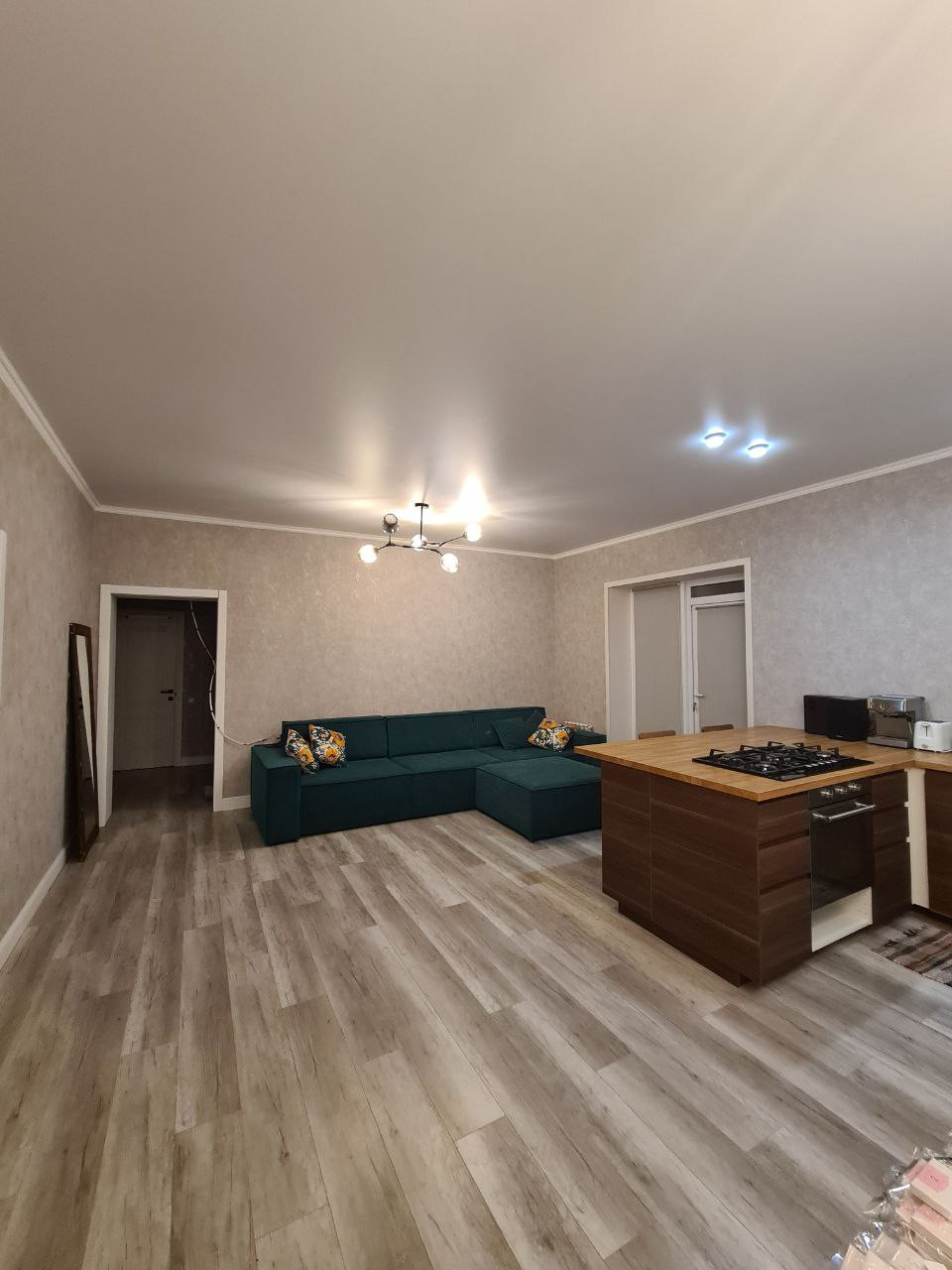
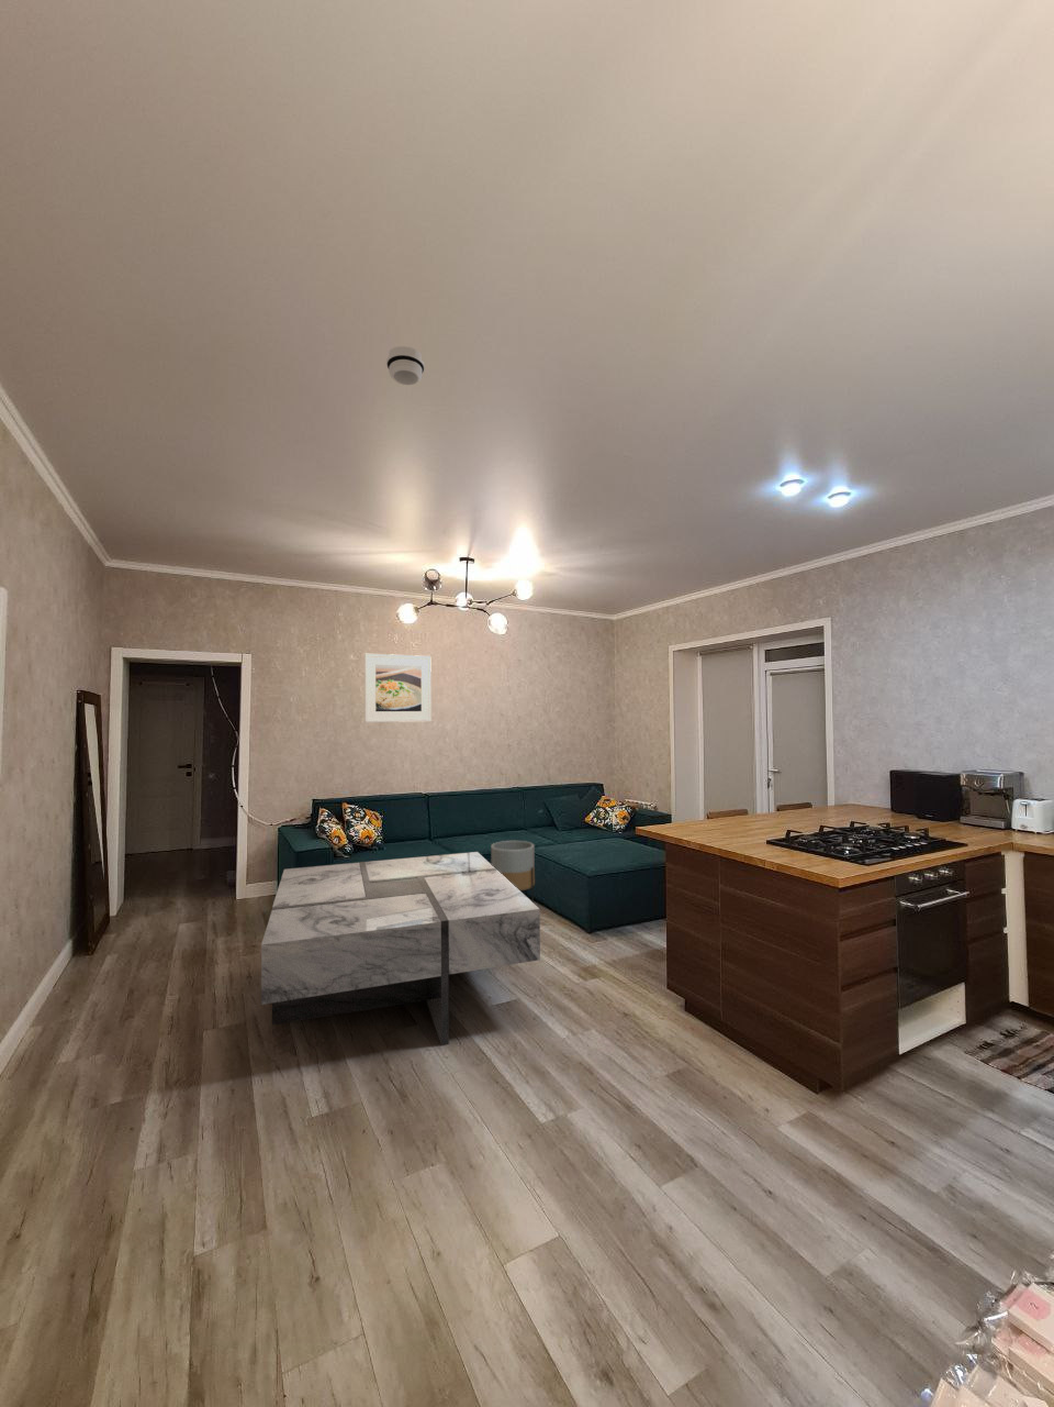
+ coffee table [260,851,541,1047]
+ planter [489,840,536,903]
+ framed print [363,653,433,723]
+ smoke detector [385,346,425,386]
